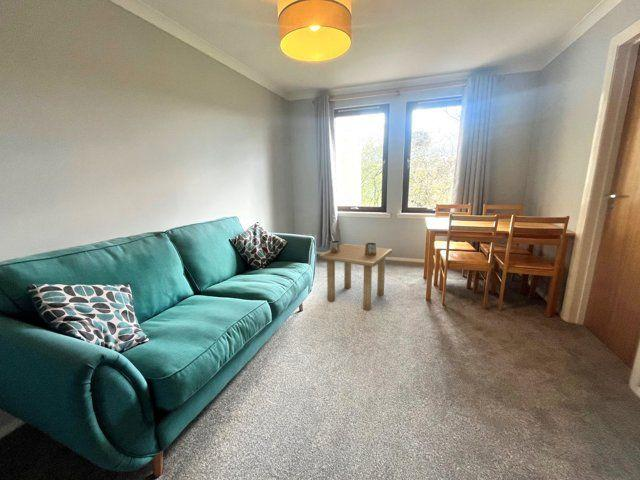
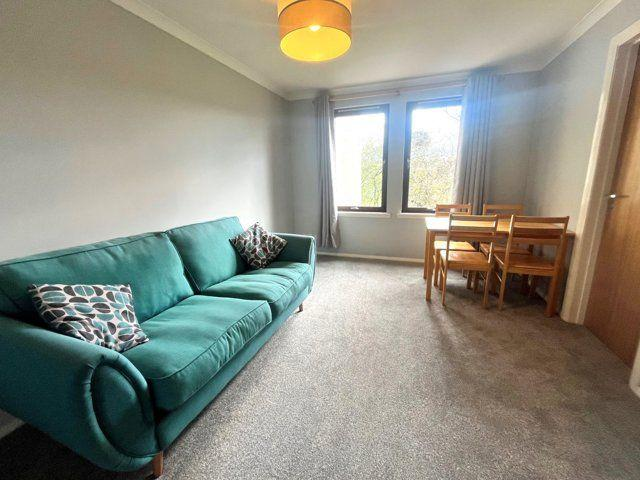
- side table [318,240,393,311]
